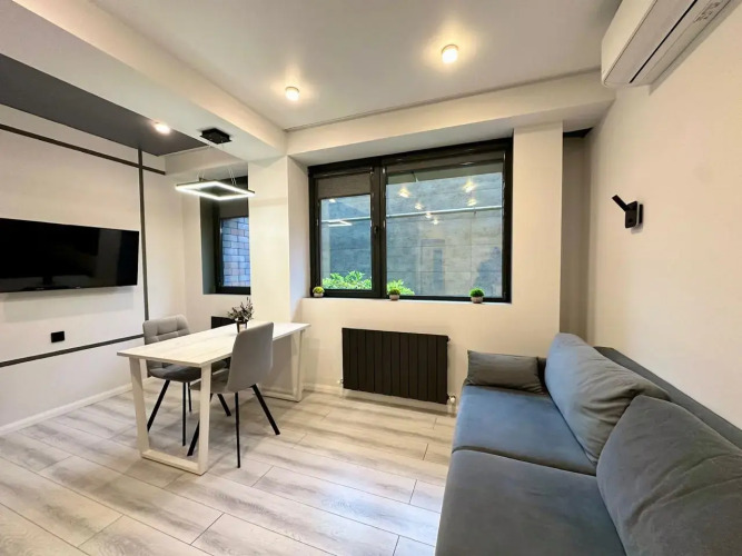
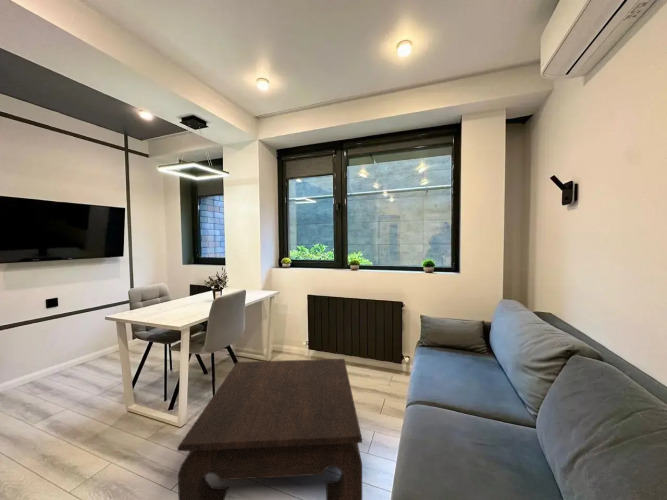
+ coffee table [176,358,363,500]
